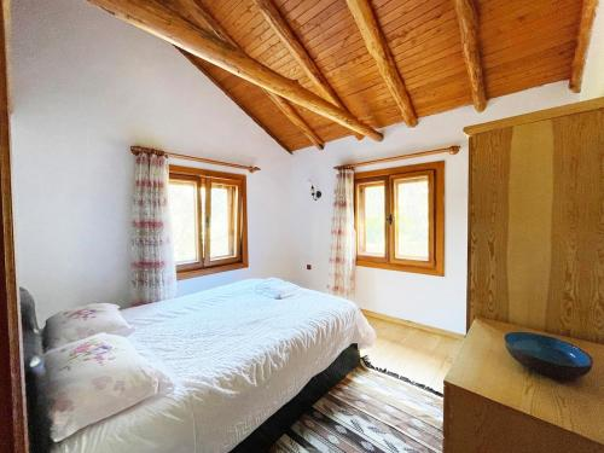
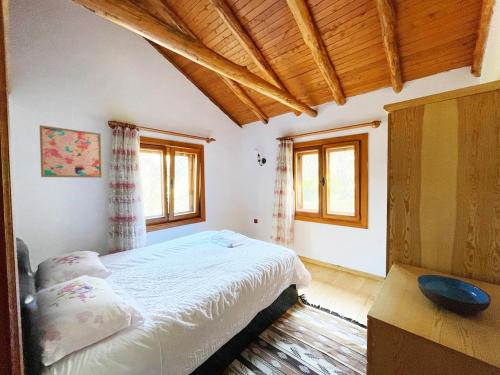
+ wall art [39,124,103,179]
